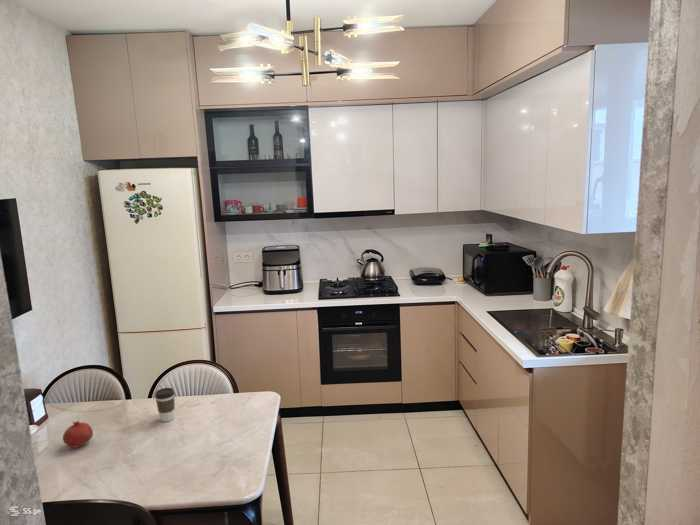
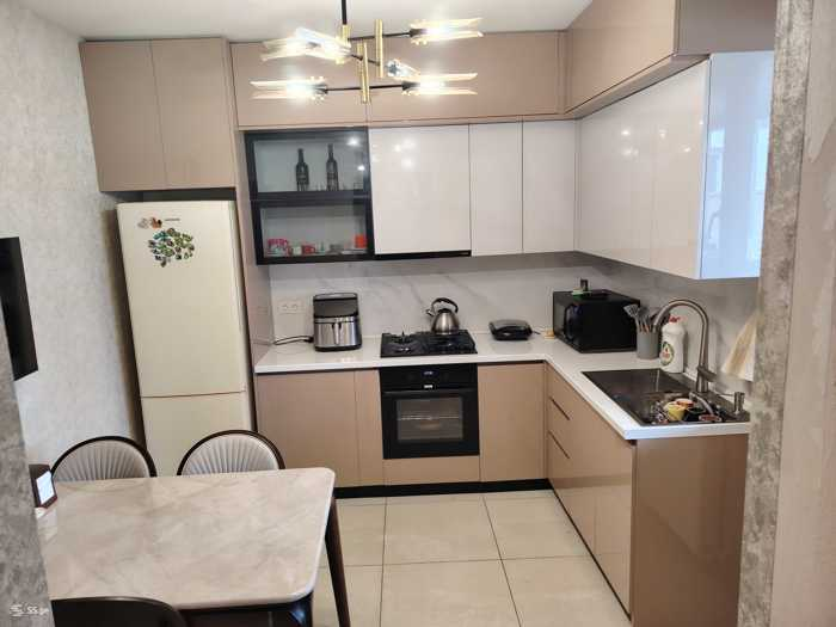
- fruit [62,420,94,448]
- coffee cup [154,387,176,423]
